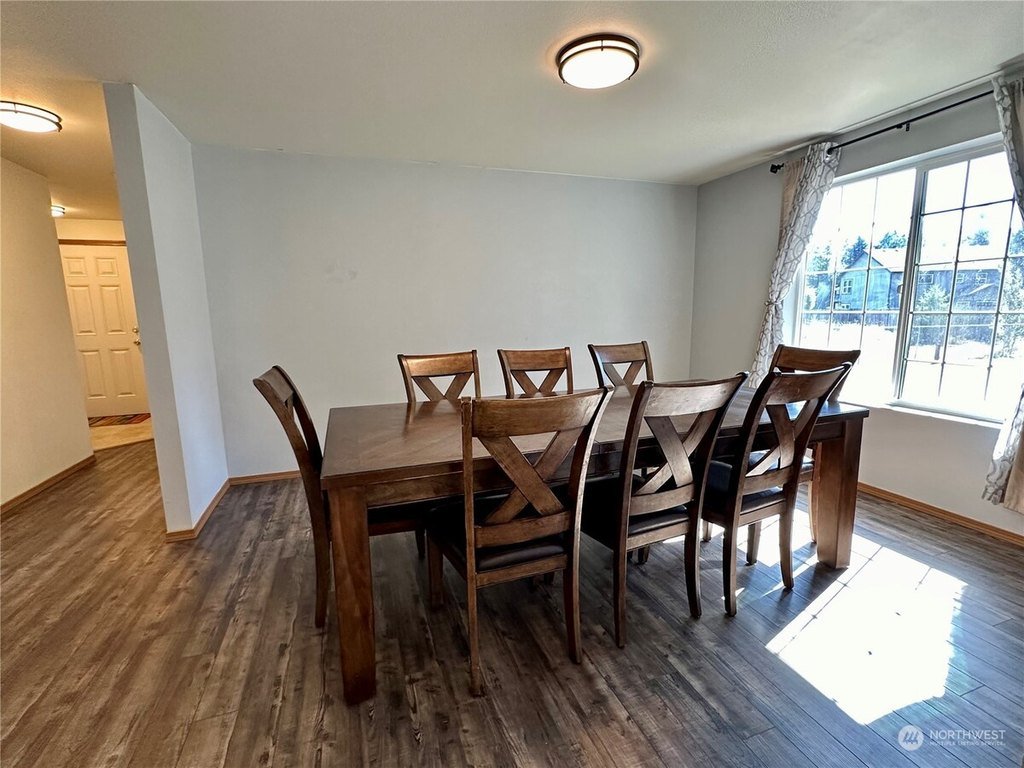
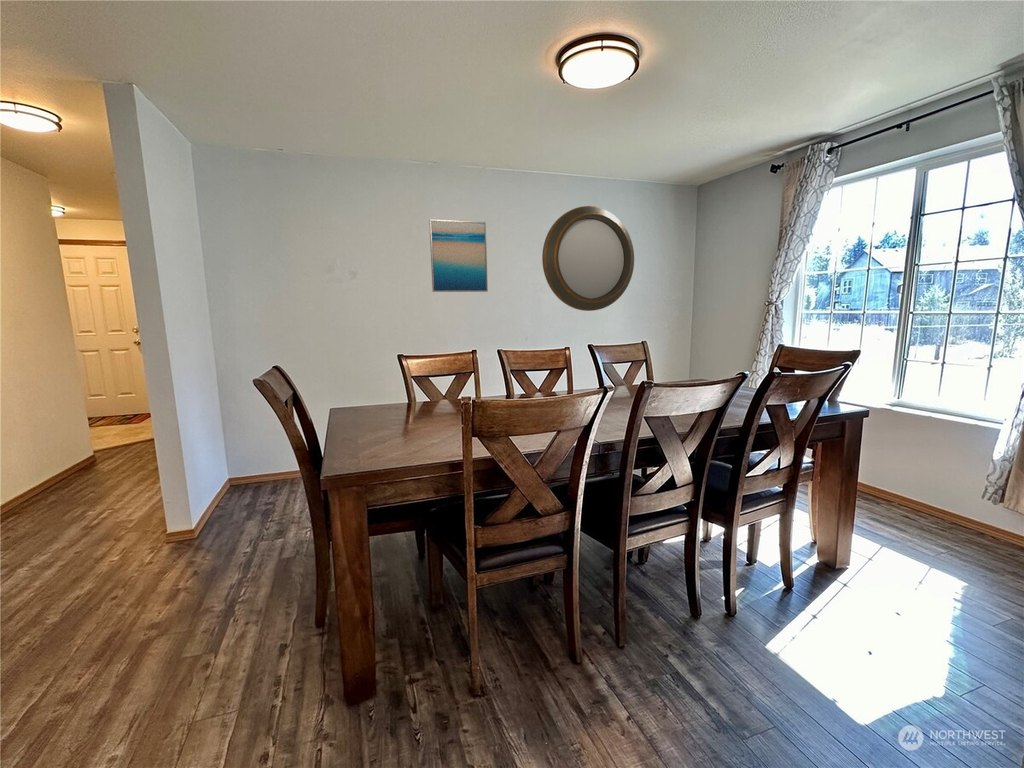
+ home mirror [541,205,635,312]
+ wall art [428,218,489,293]
